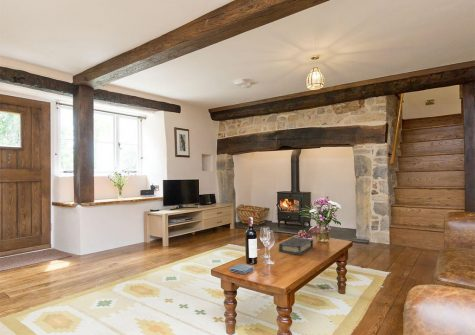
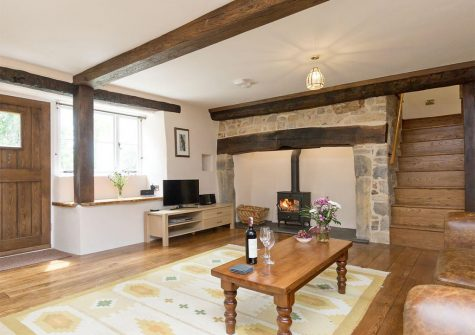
- book [278,236,314,256]
